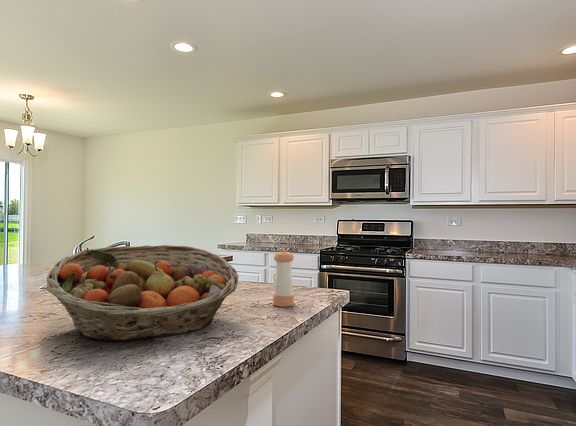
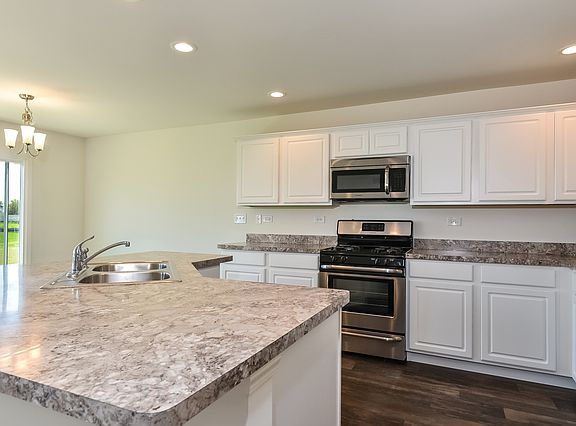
- pepper shaker [272,249,295,308]
- fruit basket [45,244,239,342]
